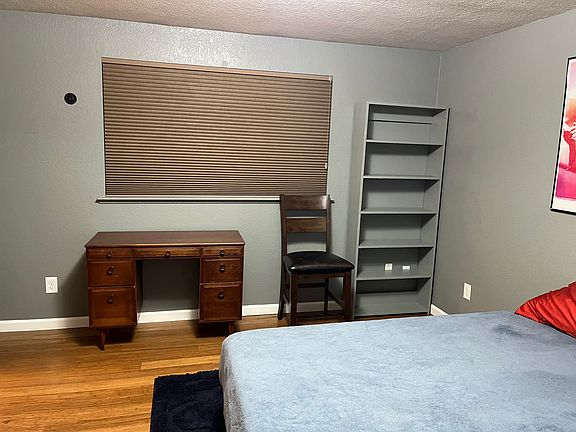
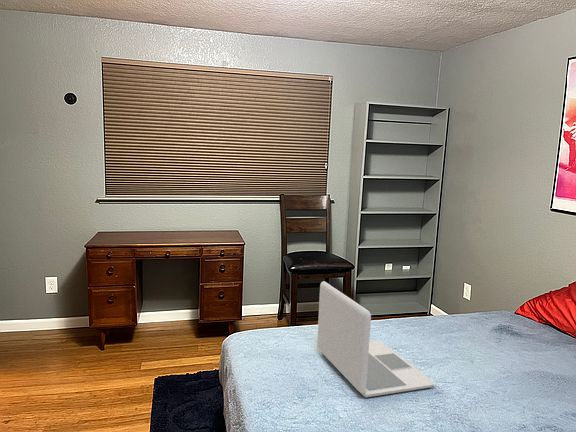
+ laptop [316,280,436,398]
